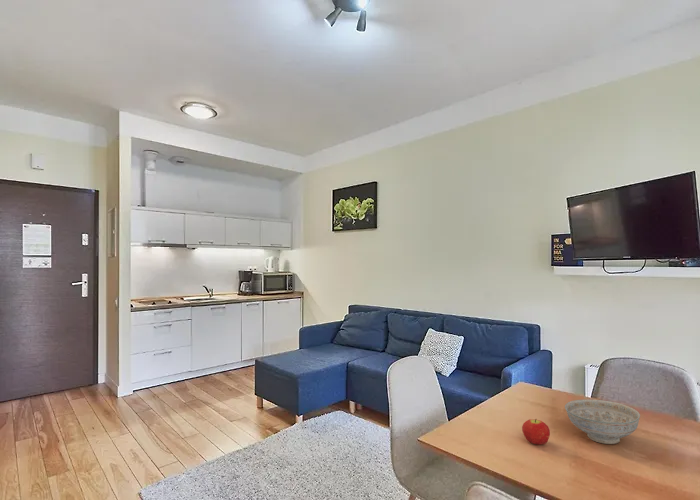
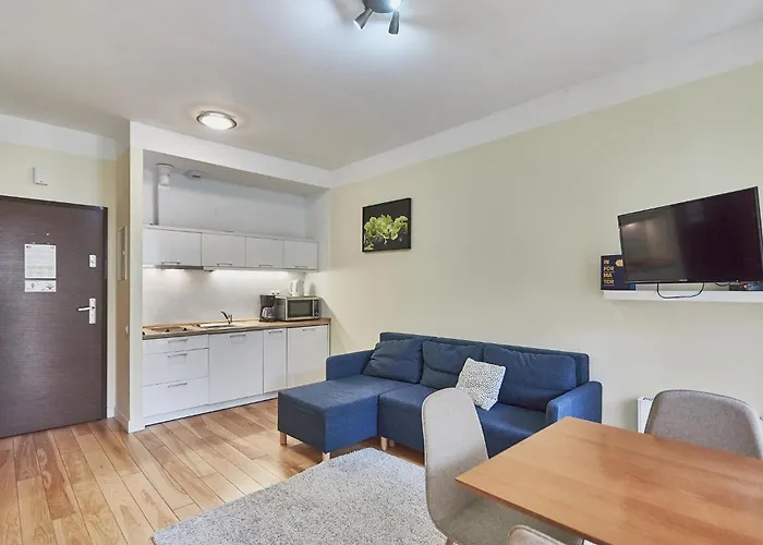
- decorative bowl [564,399,641,445]
- fruit [521,418,551,446]
